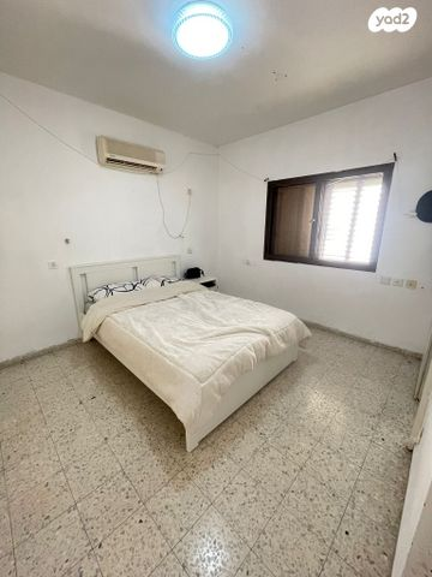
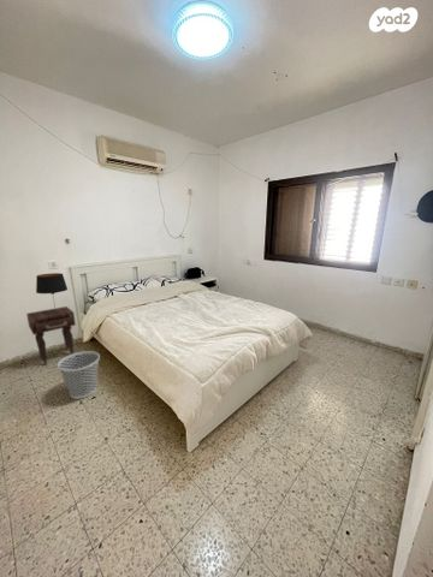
+ nightstand [25,305,77,365]
+ wastebasket [57,350,101,400]
+ table lamp [35,272,69,309]
